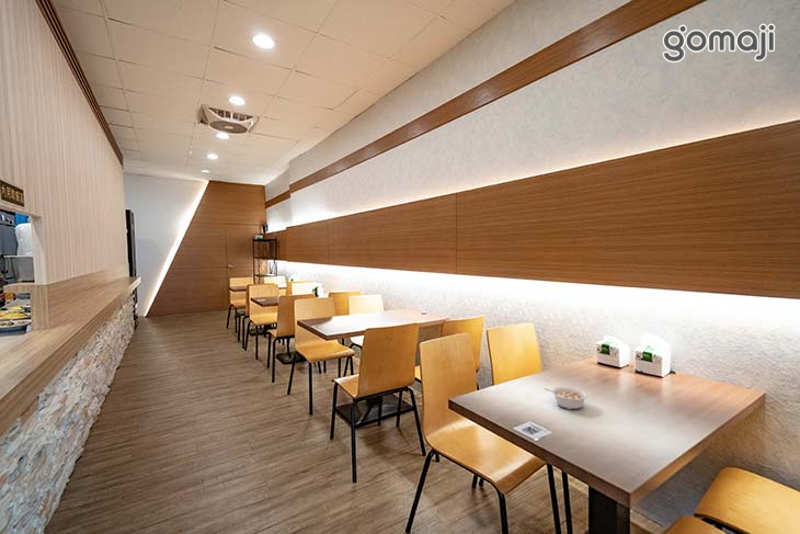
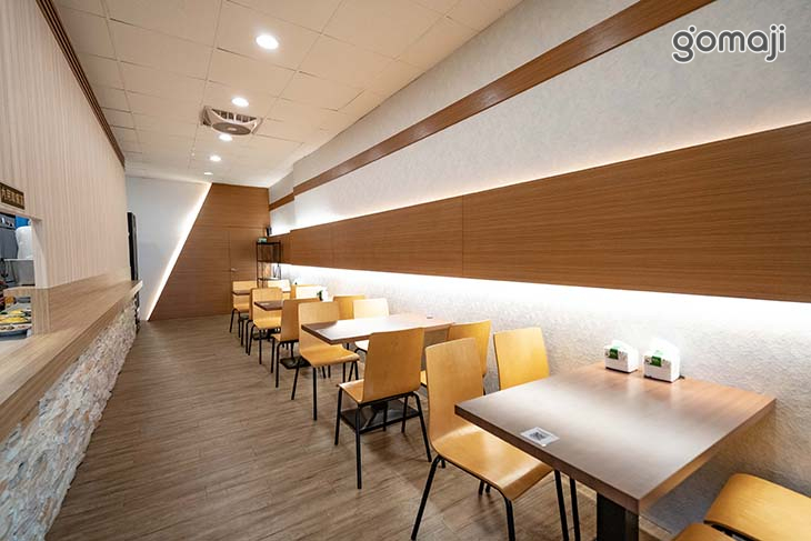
- legume [544,386,590,410]
